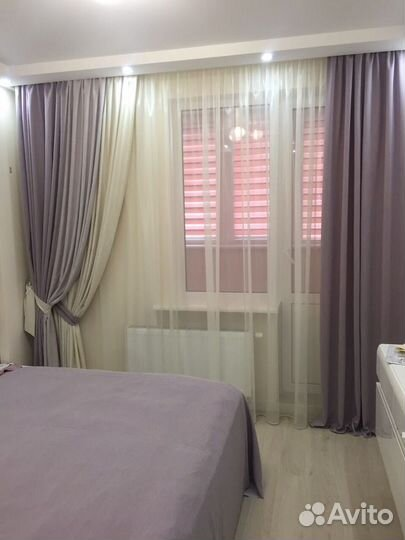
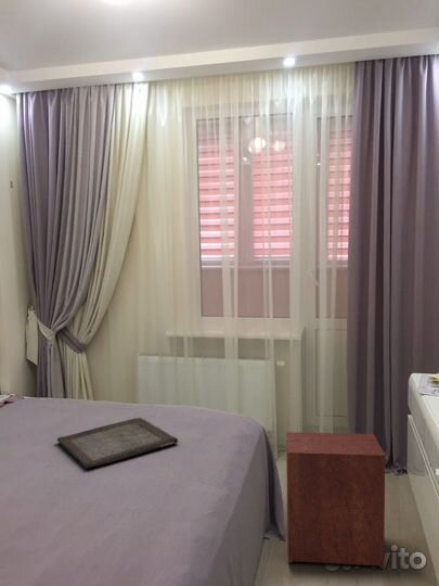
+ nightstand [285,431,386,569]
+ serving tray [56,417,179,470]
